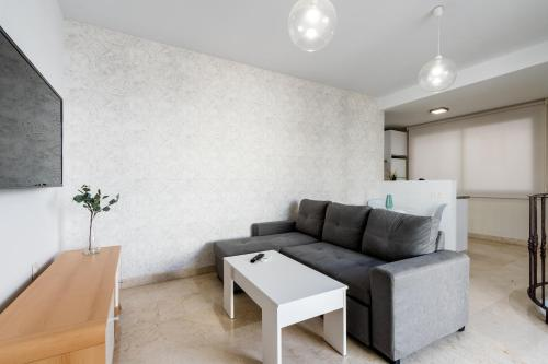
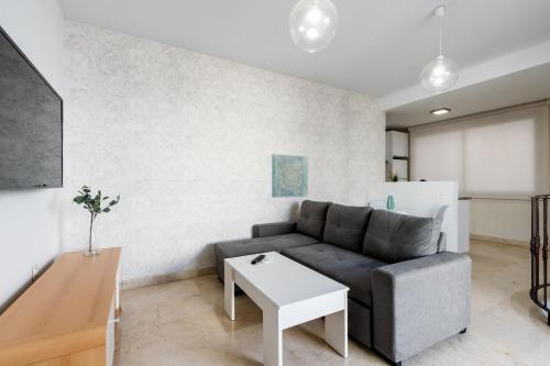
+ wall art [271,153,309,199]
